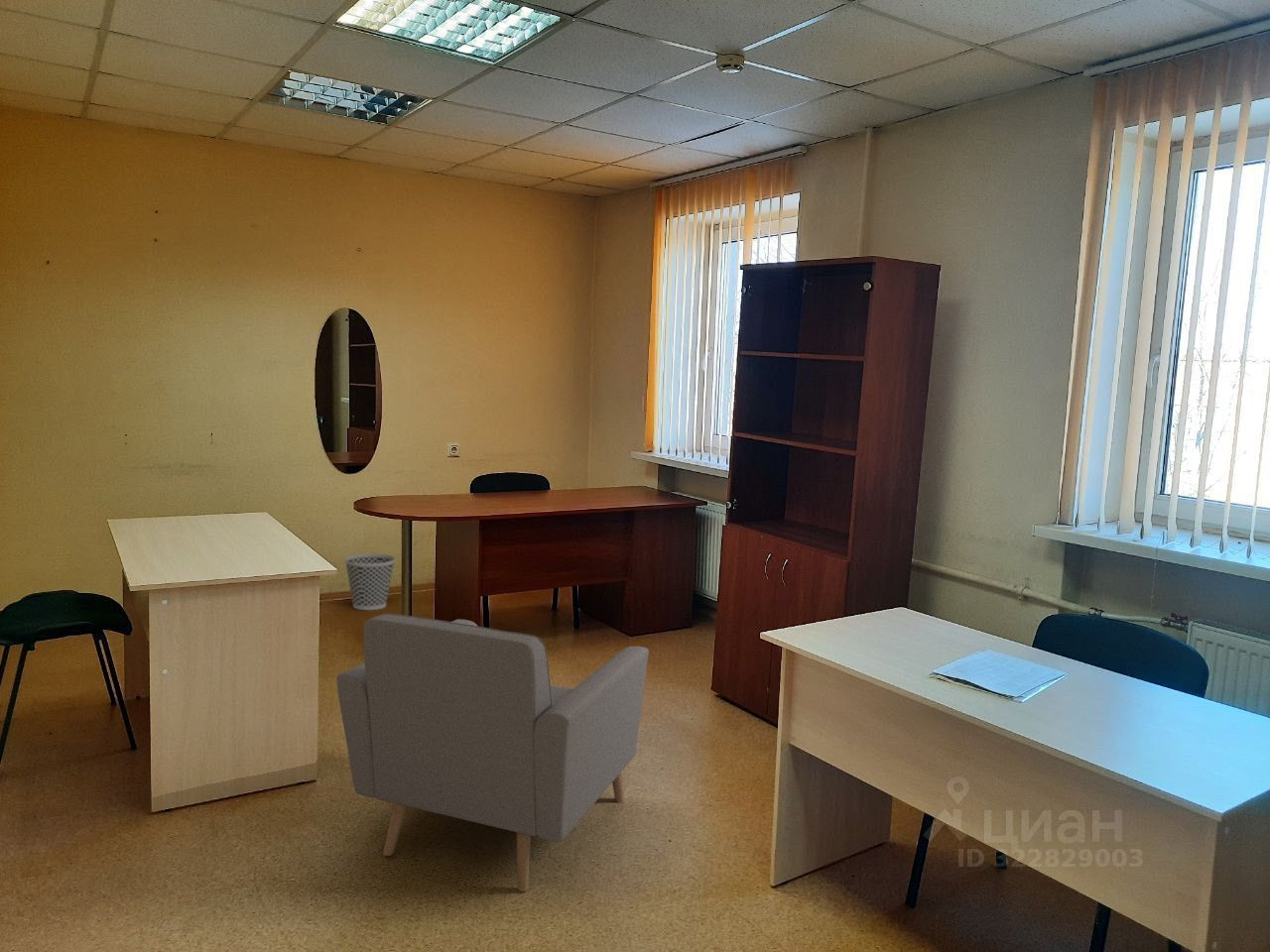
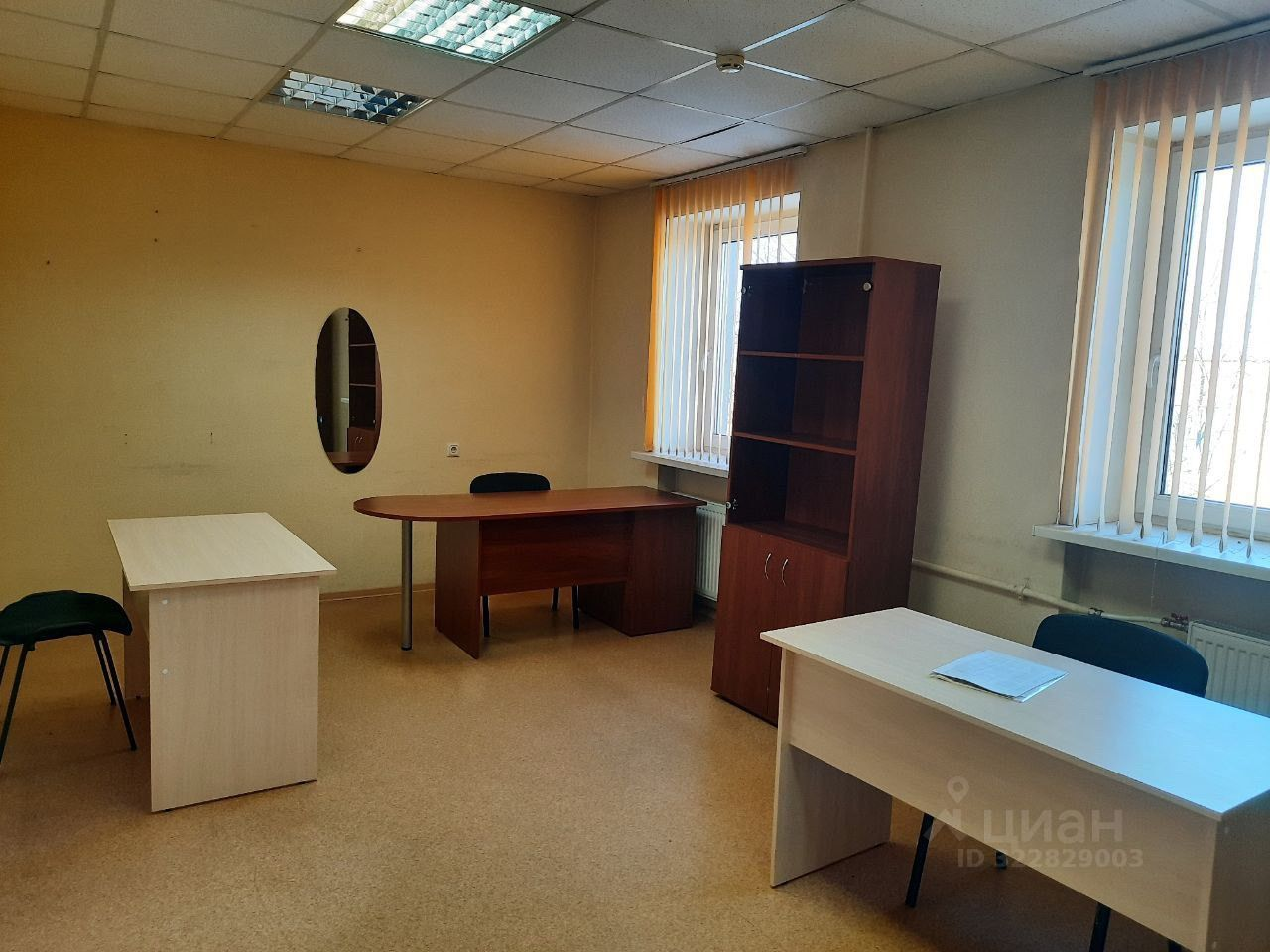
- wastebasket [343,552,397,611]
- chair [335,613,650,892]
